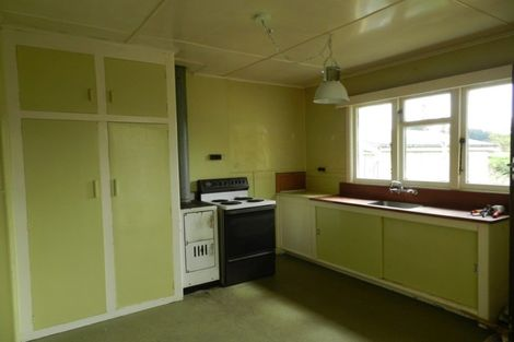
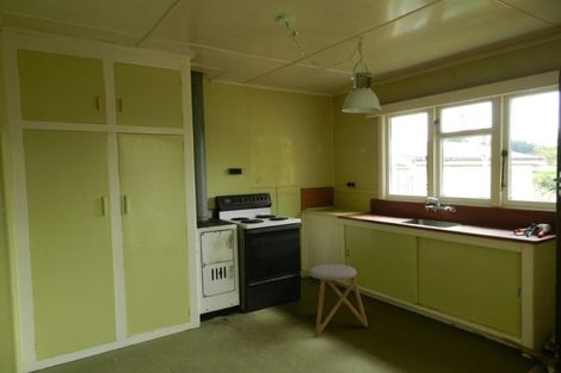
+ stool [308,263,369,337]
